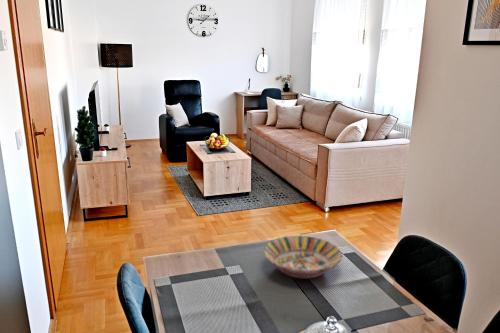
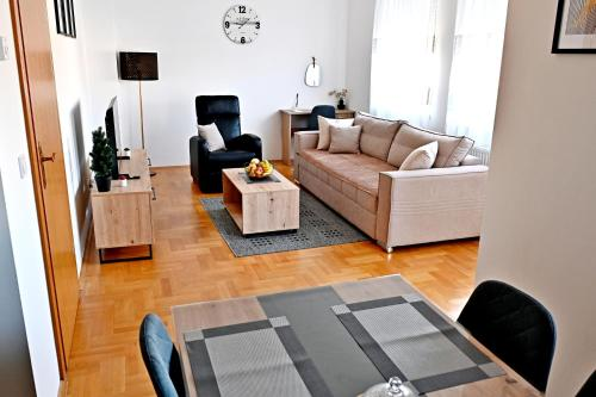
- serving bowl [262,235,343,280]
